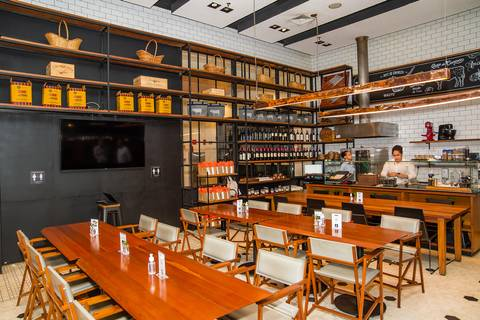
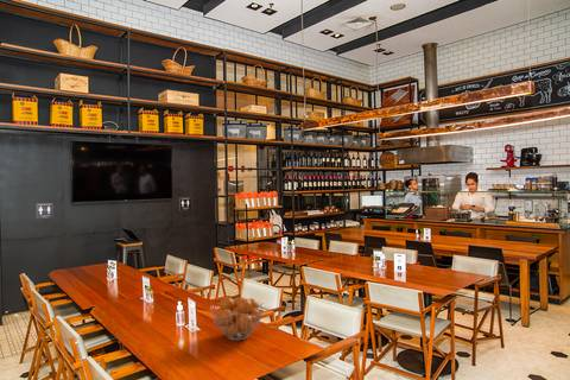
+ fruit basket [209,296,265,342]
